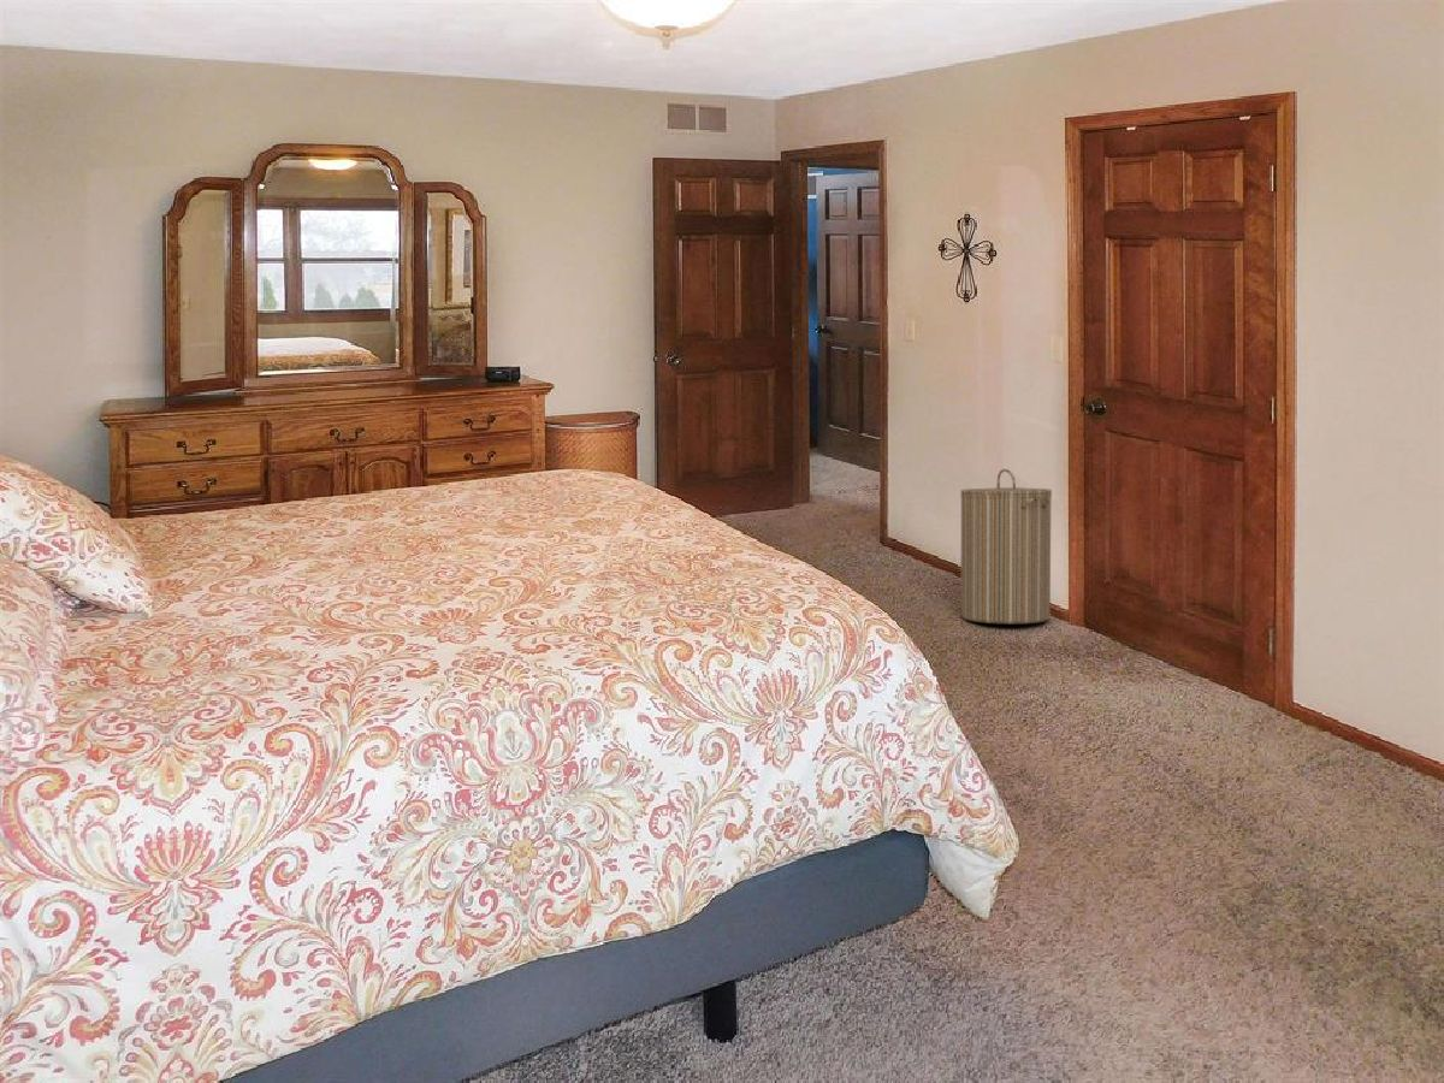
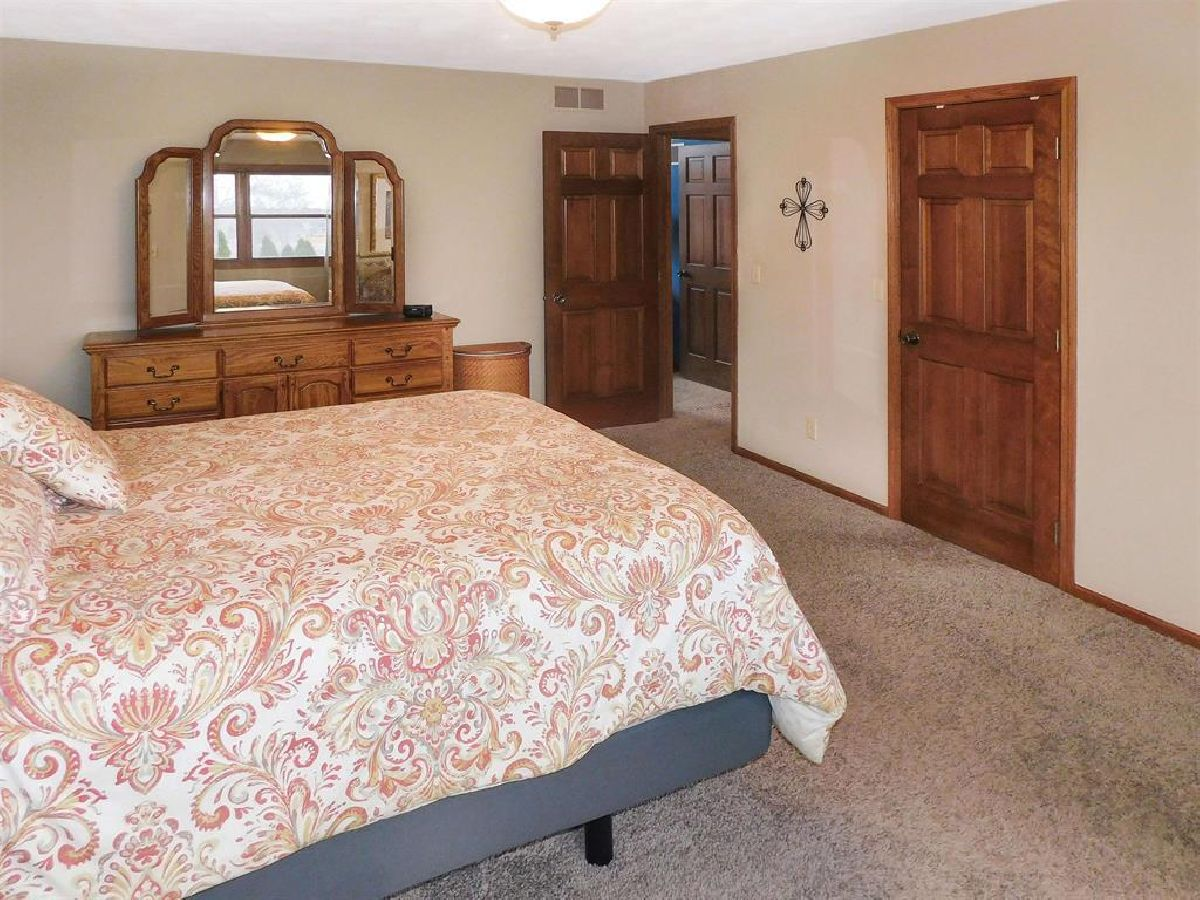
- laundry hamper [959,468,1053,625]
